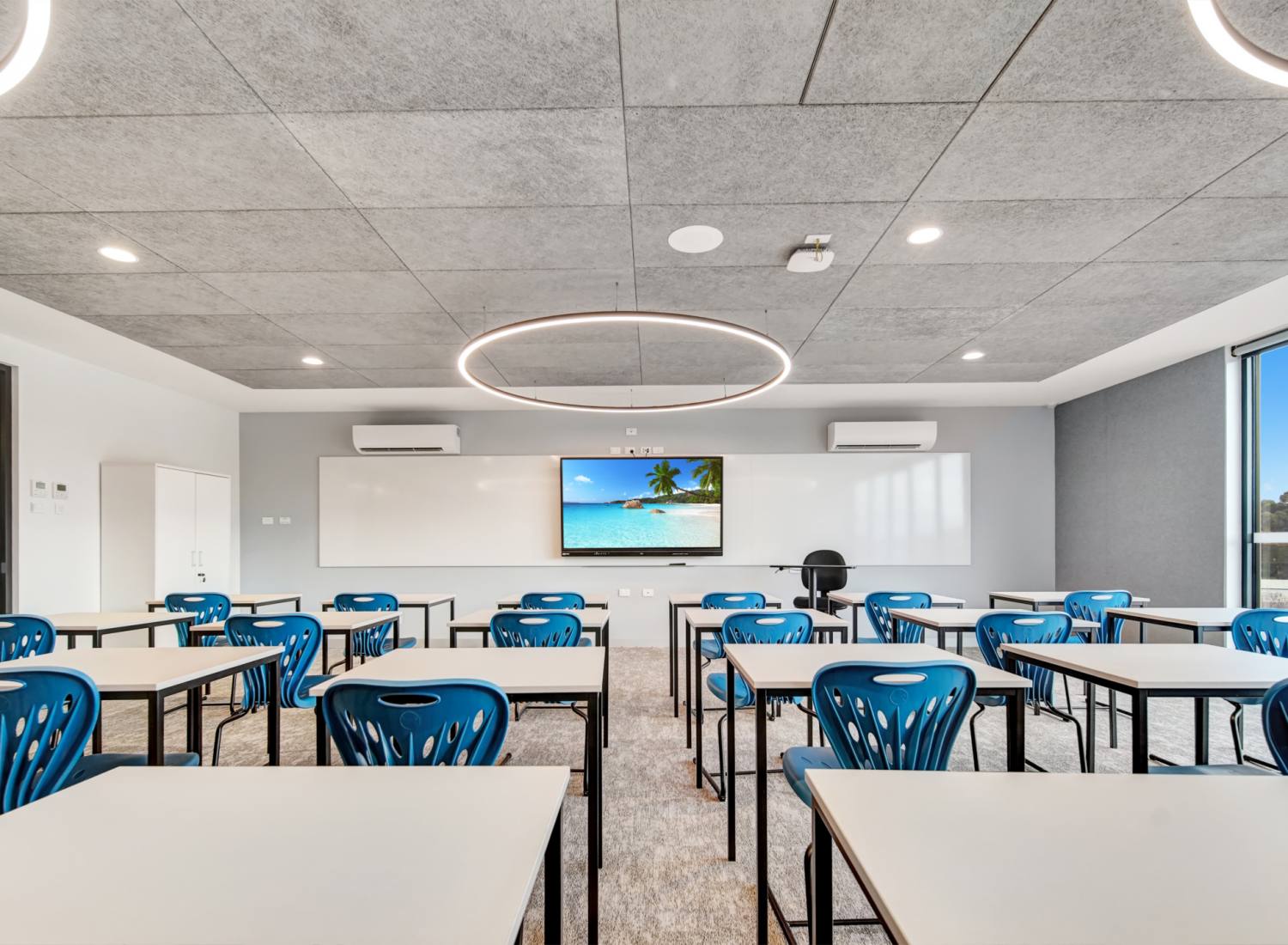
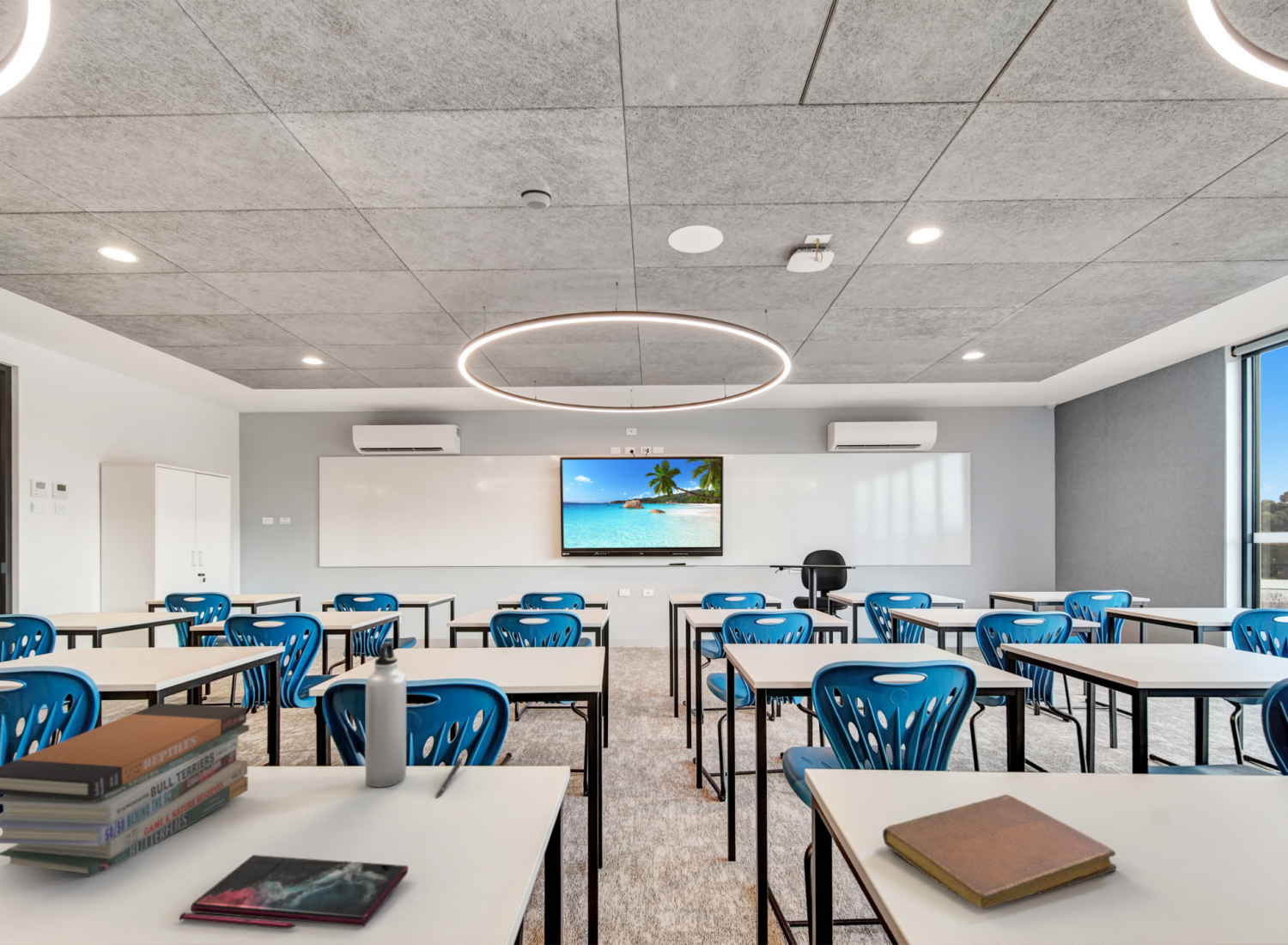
+ notebook [882,794,1117,910]
+ smartphone [178,854,409,930]
+ smoke detector [519,181,553,211]
+ pen [435,757,463,800]
+ book stack [0,702,250,878]
+ water bottle [364,641,407,788]
